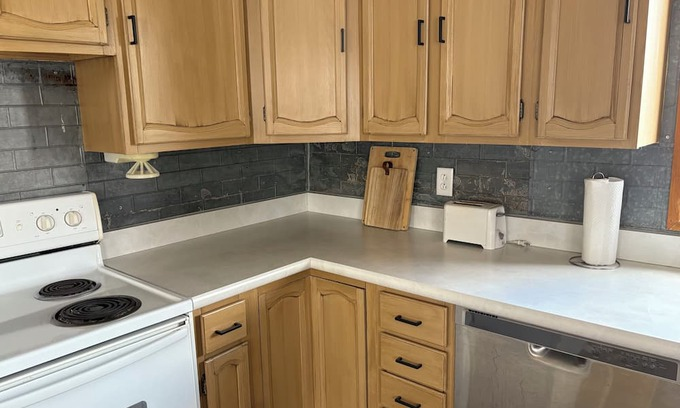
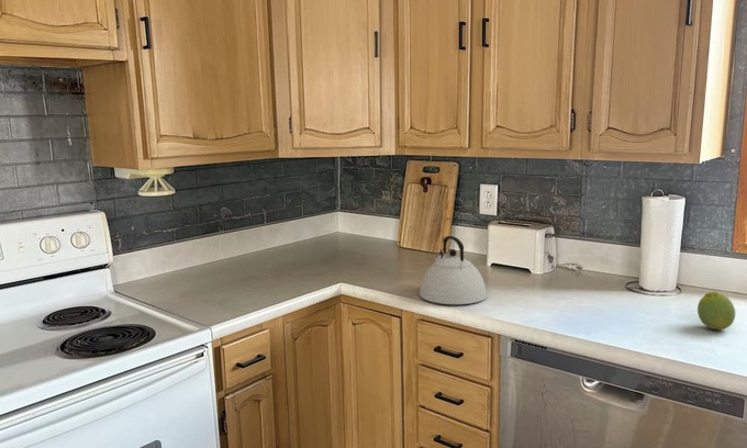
+ kettle [419,235,488,305]
+ fruit [696,291,736,332]
